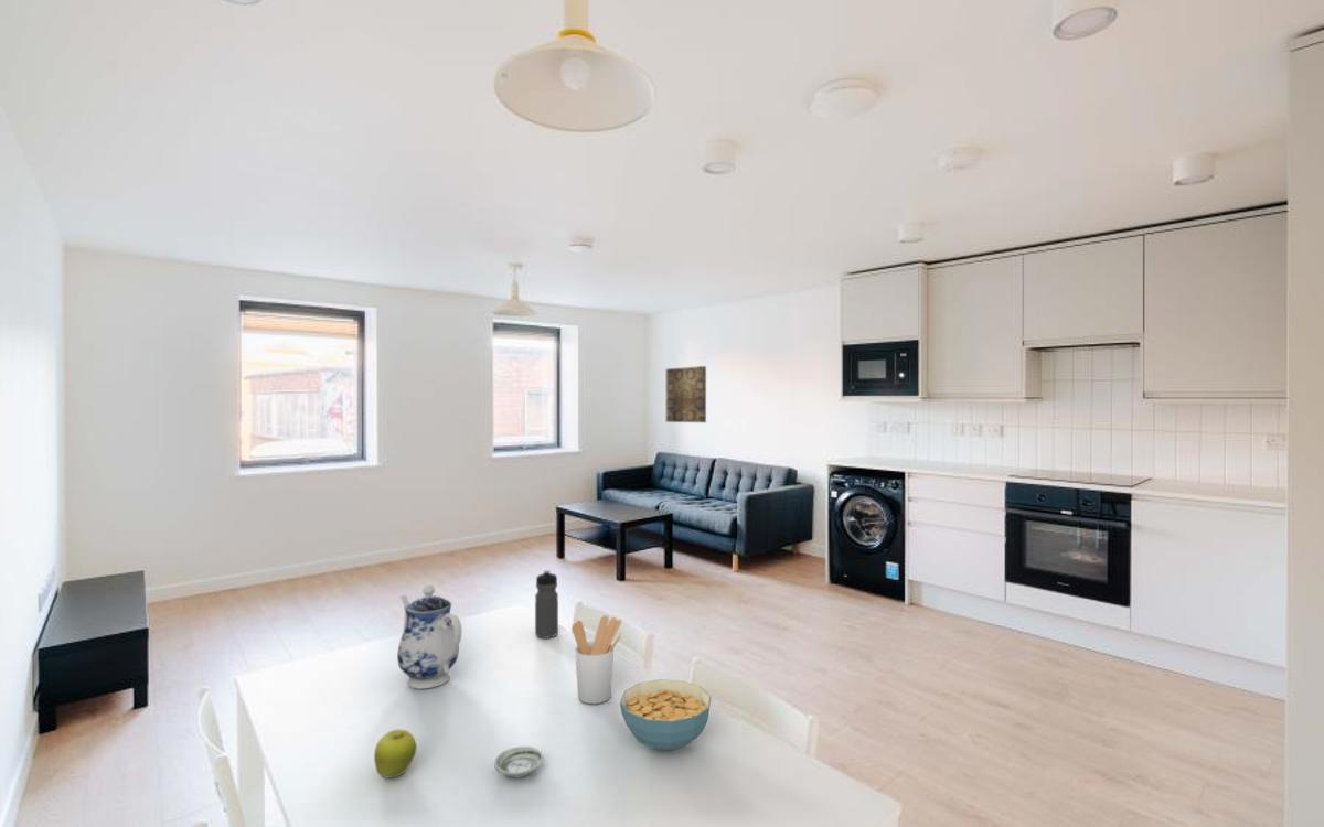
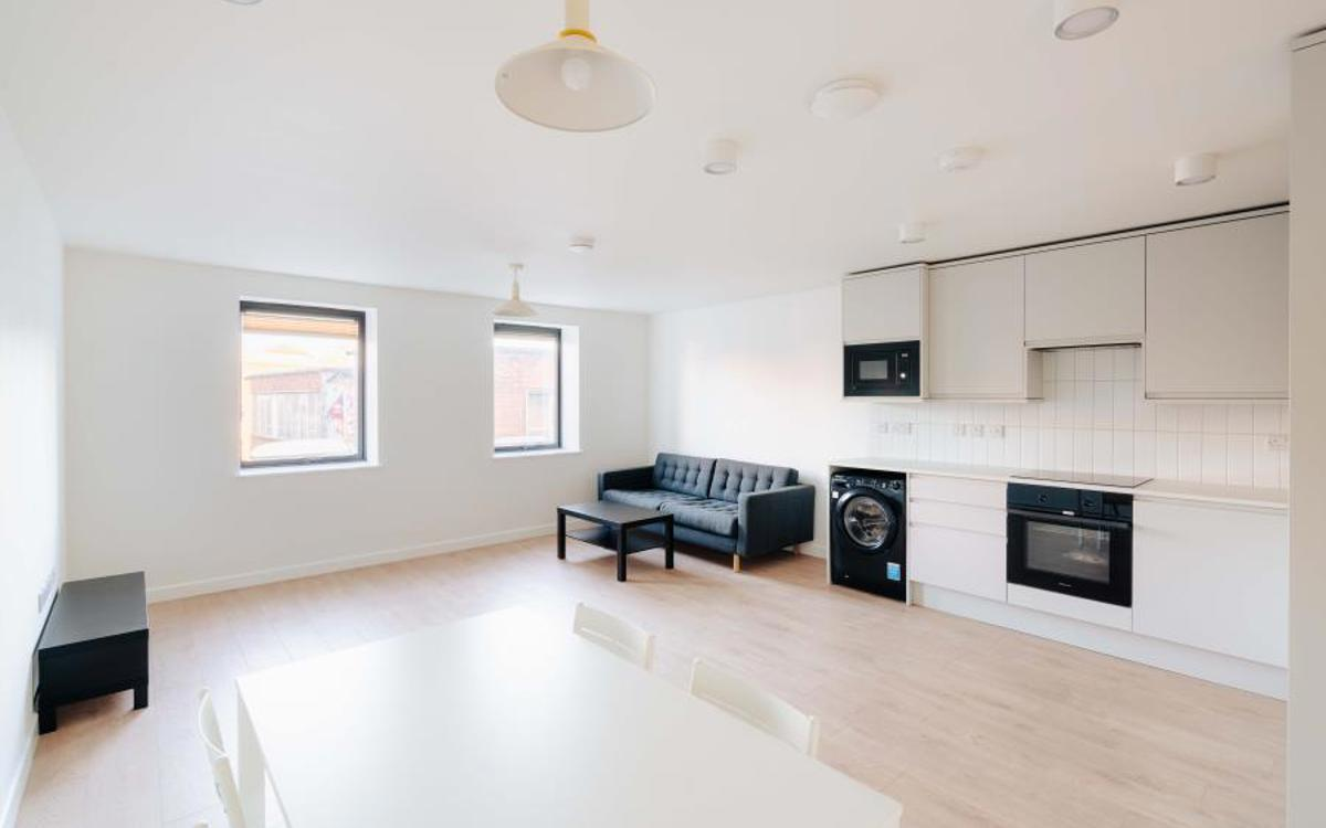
- water bottle [534,569,559,640]
- teapot [396,583,463,690]
- cereal bowl [619,678,712,752]
- saucer [493,745,545,778]
- utensil holder [570,614,623,705]
- wall art [665,365,707,423]
- fruit [373,728,417,778]
